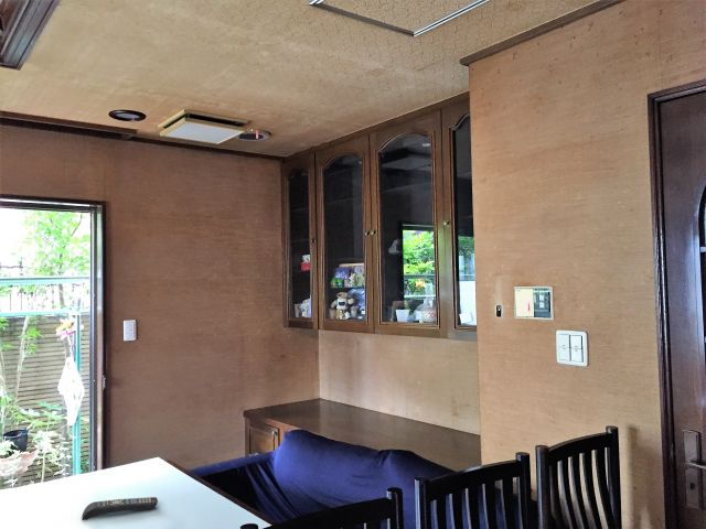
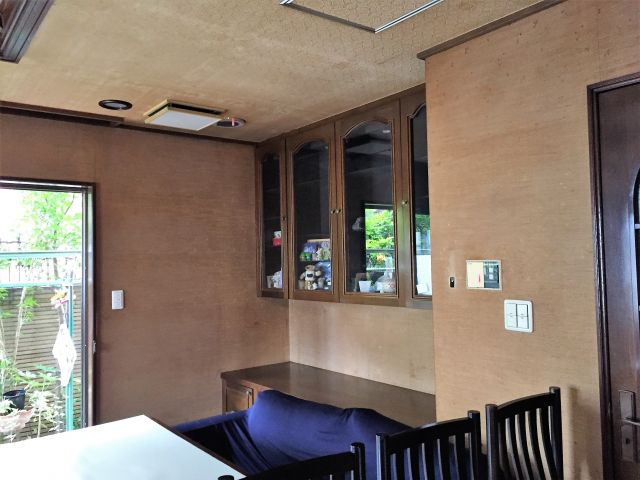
- remote control [81,496,159,521]
